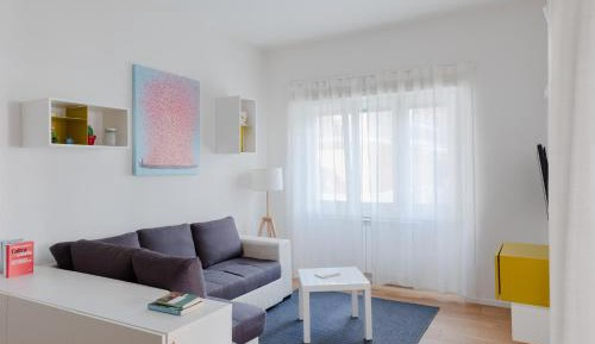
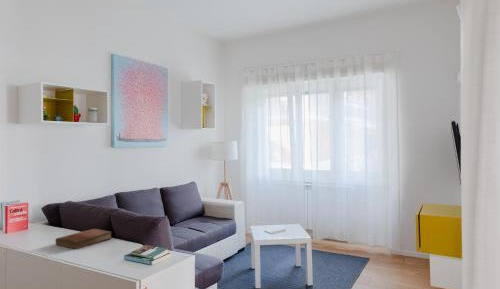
+ bible [55,228,113,250]
